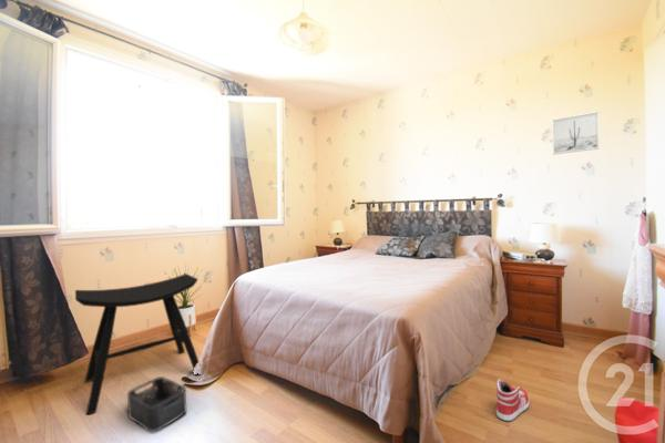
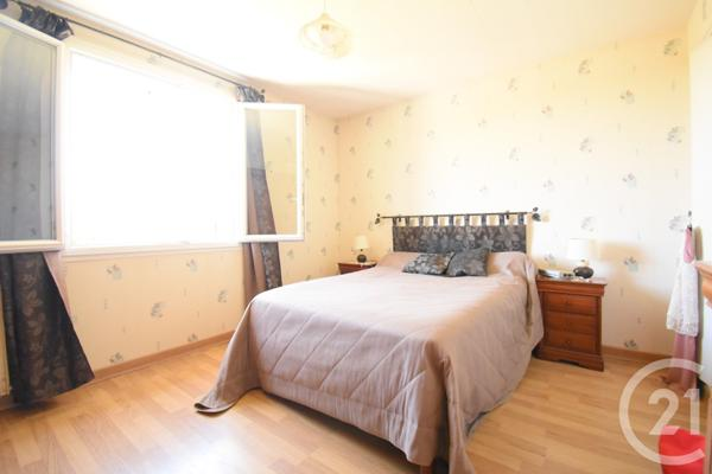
- storage bin [126,375,188,433]
- wall art [552,111,600,155]
- house plant [163,262,207,337]
- stool [74,272,200,415]
- sneaker [495,378,530,422]
